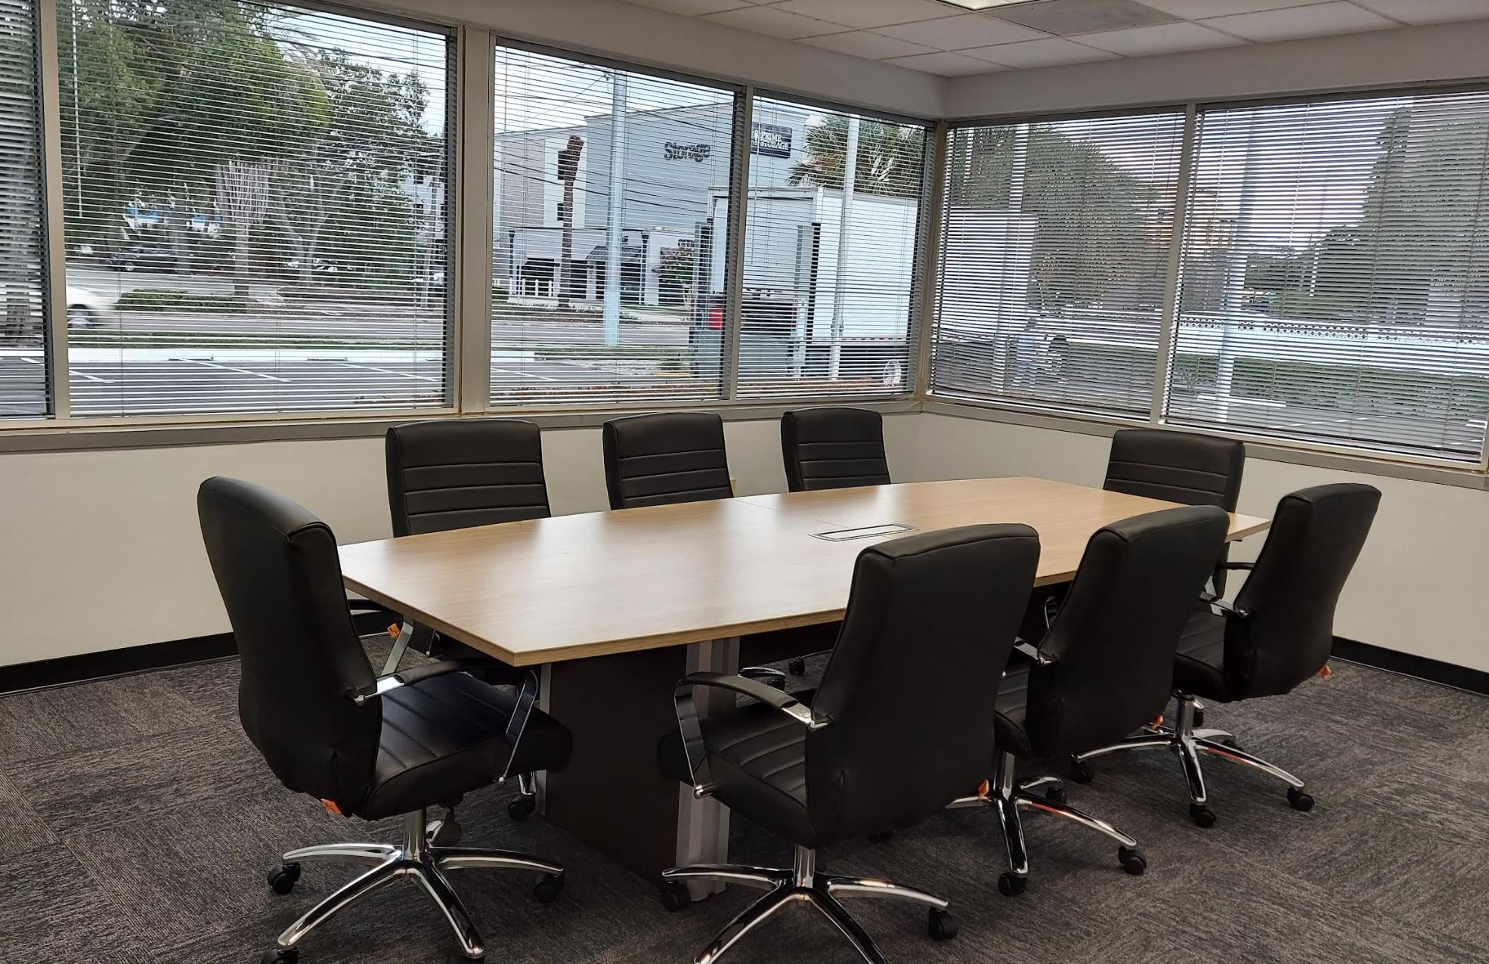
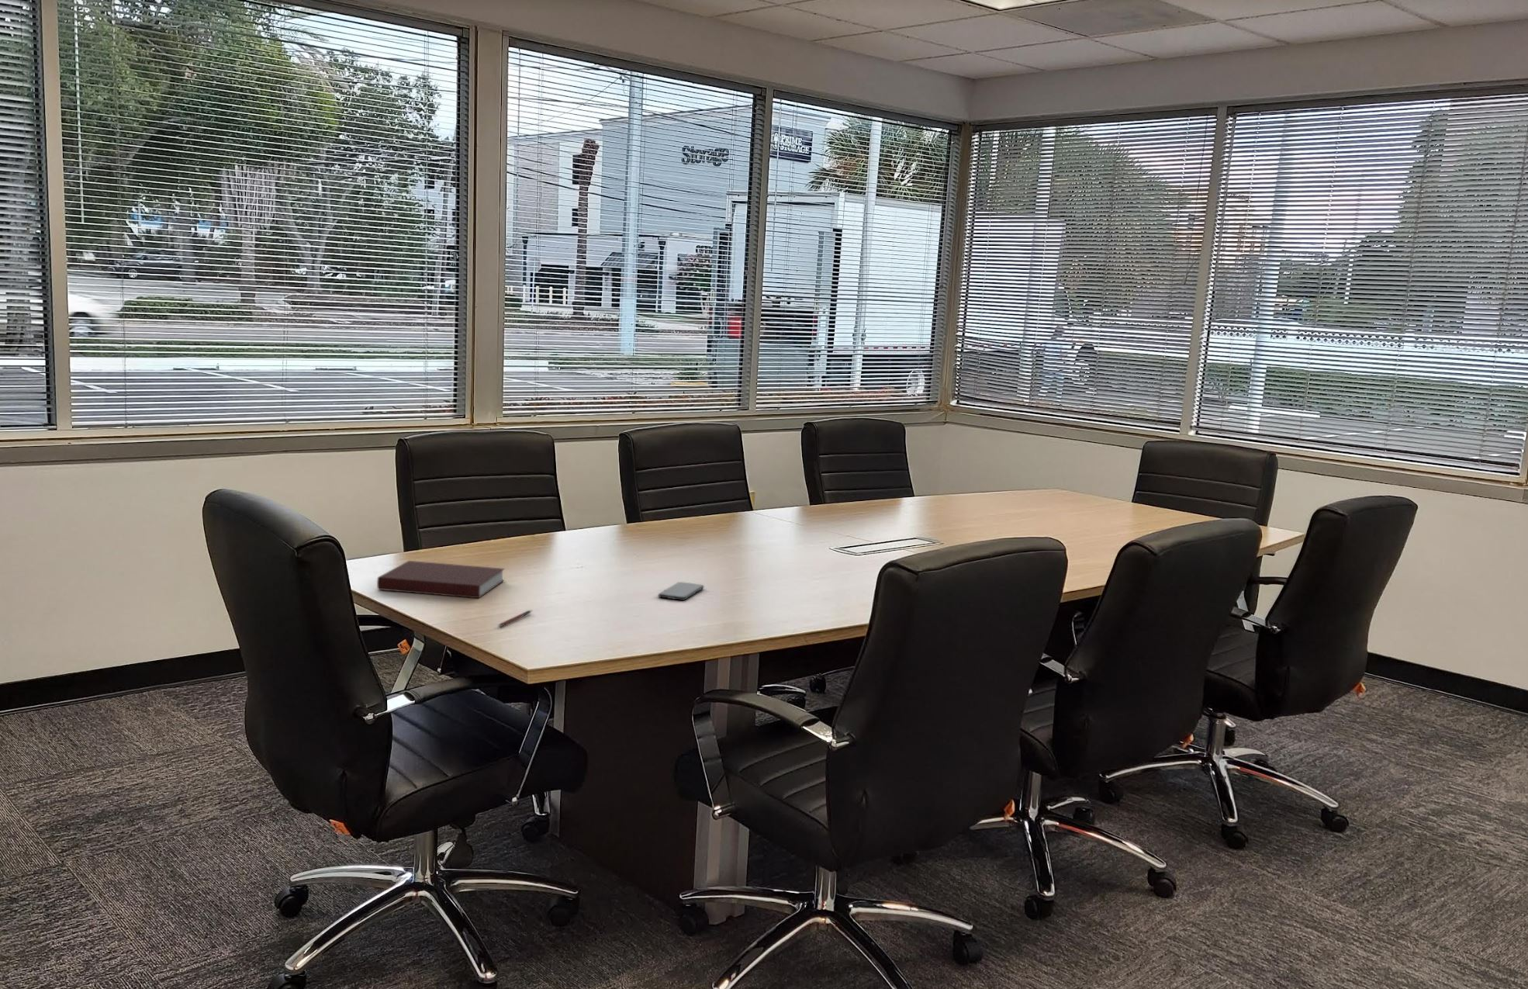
+ pen [497,609,533,627]
+ smartphone [658,581,705,601]
+ notebook [376,560,506,599]
